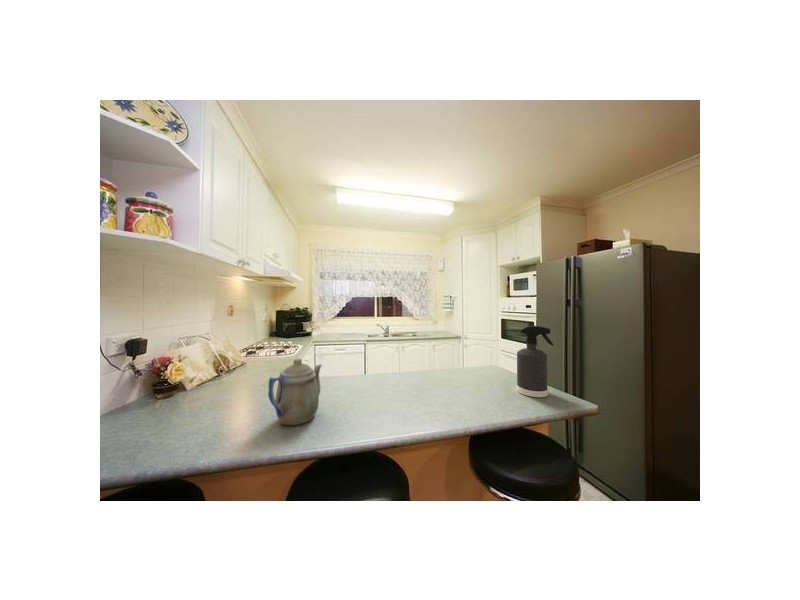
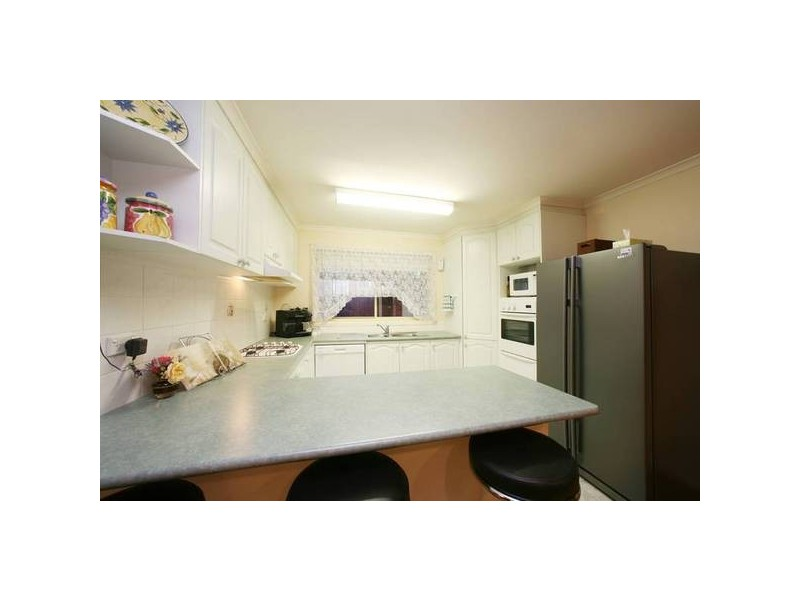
- teapot [267,357,323,426]
- spray bottle [515,325,554,398]
